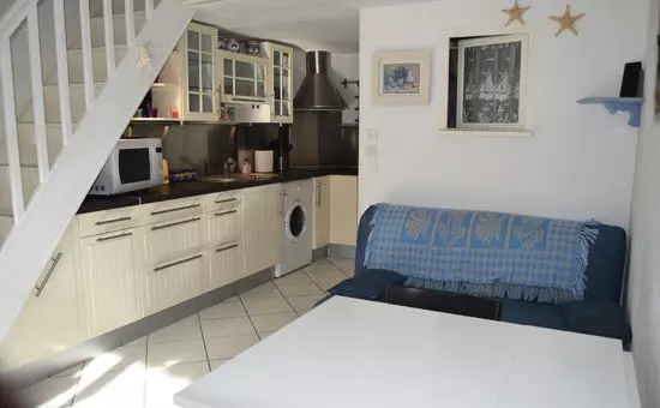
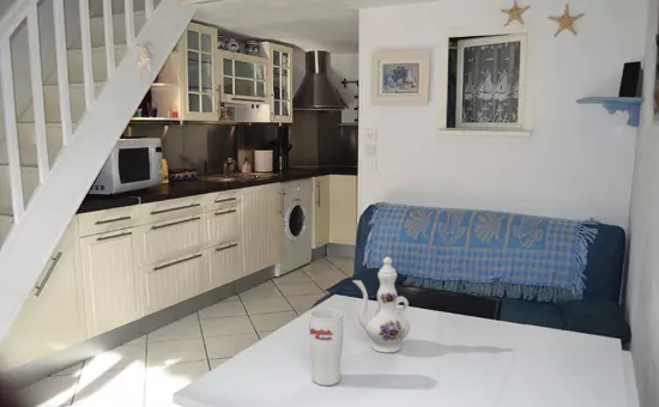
+ chinaware [351,256,411,354]
+ cup [309,308,344,387]
